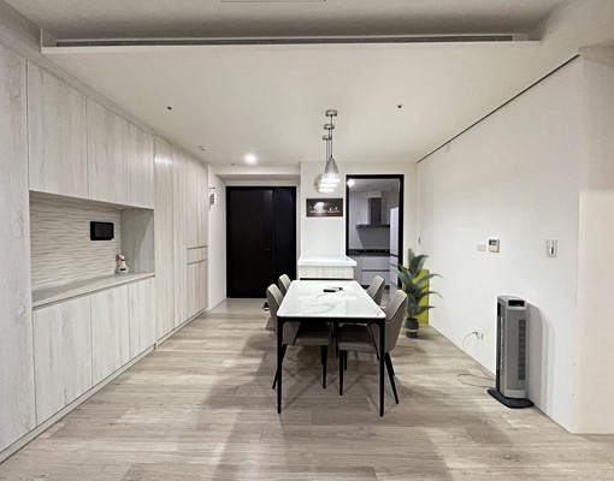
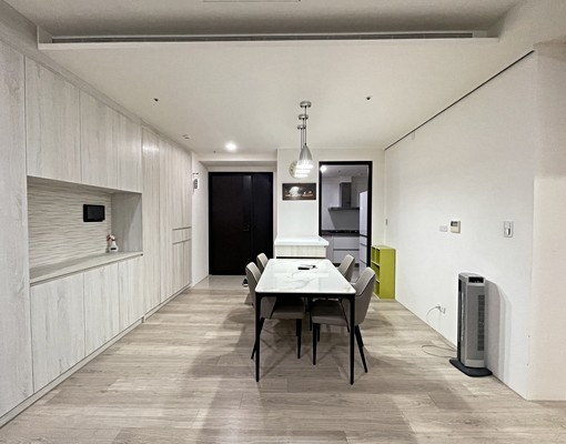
- indoor plant [386,248,444,339]
